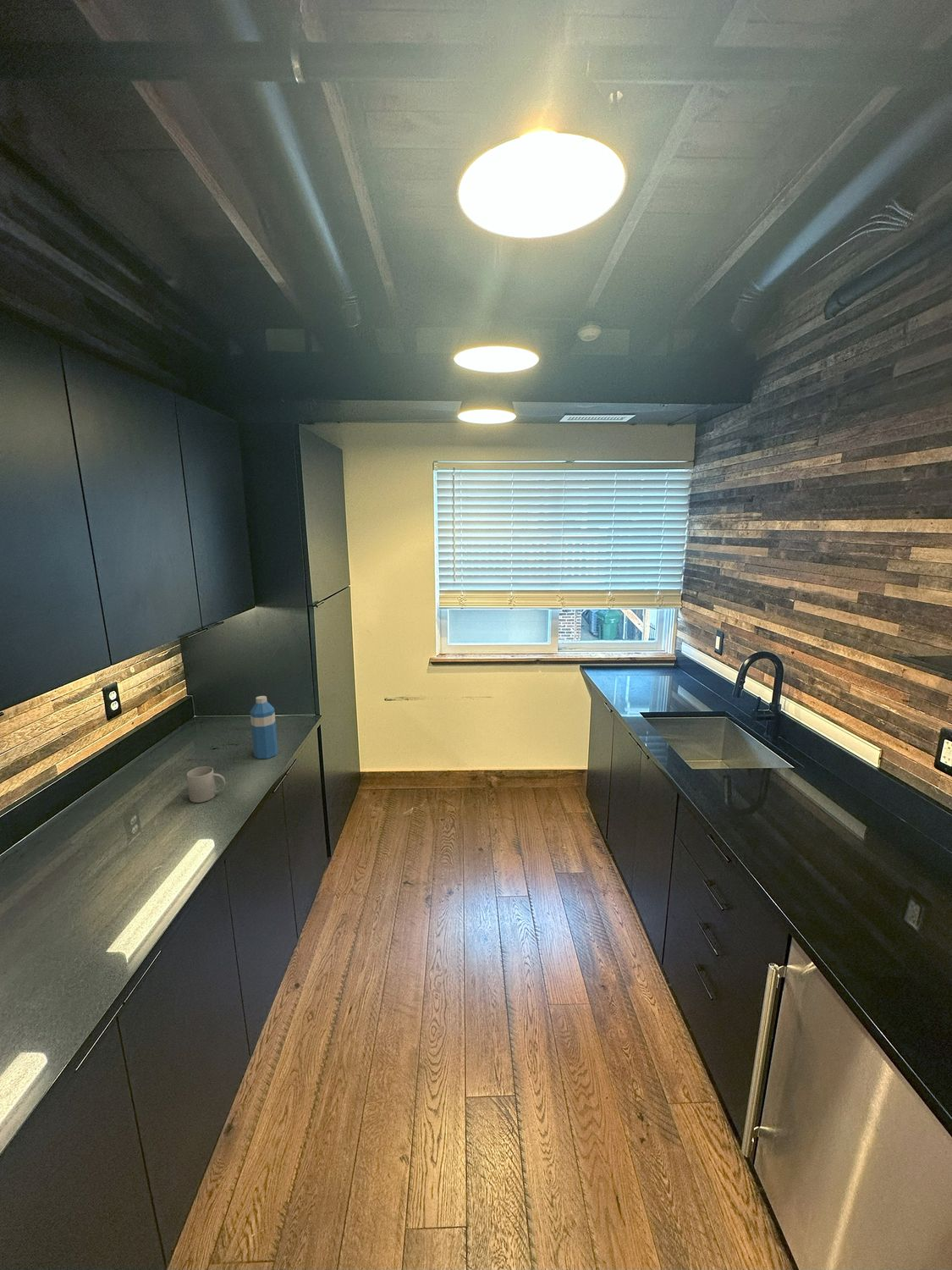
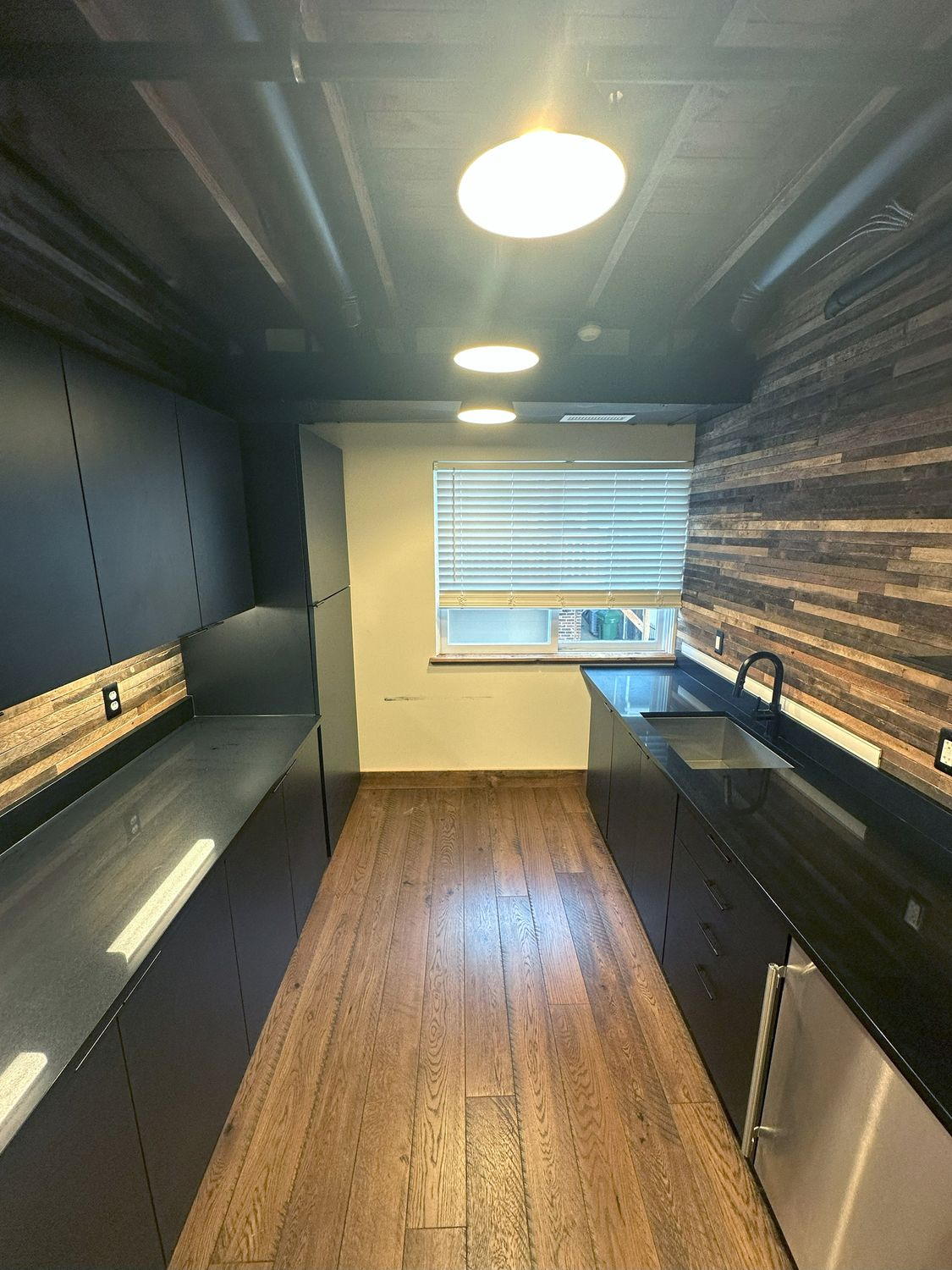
- mug [186,765,226,803]
- water bottle [249,695,278,759]
